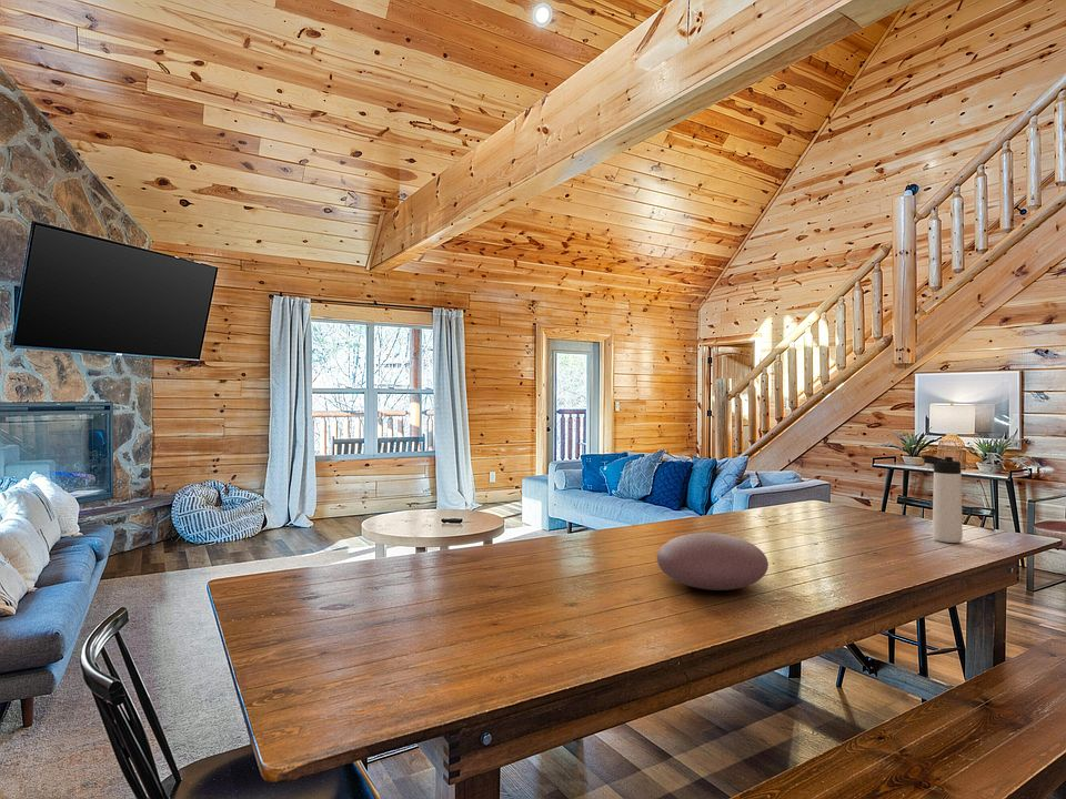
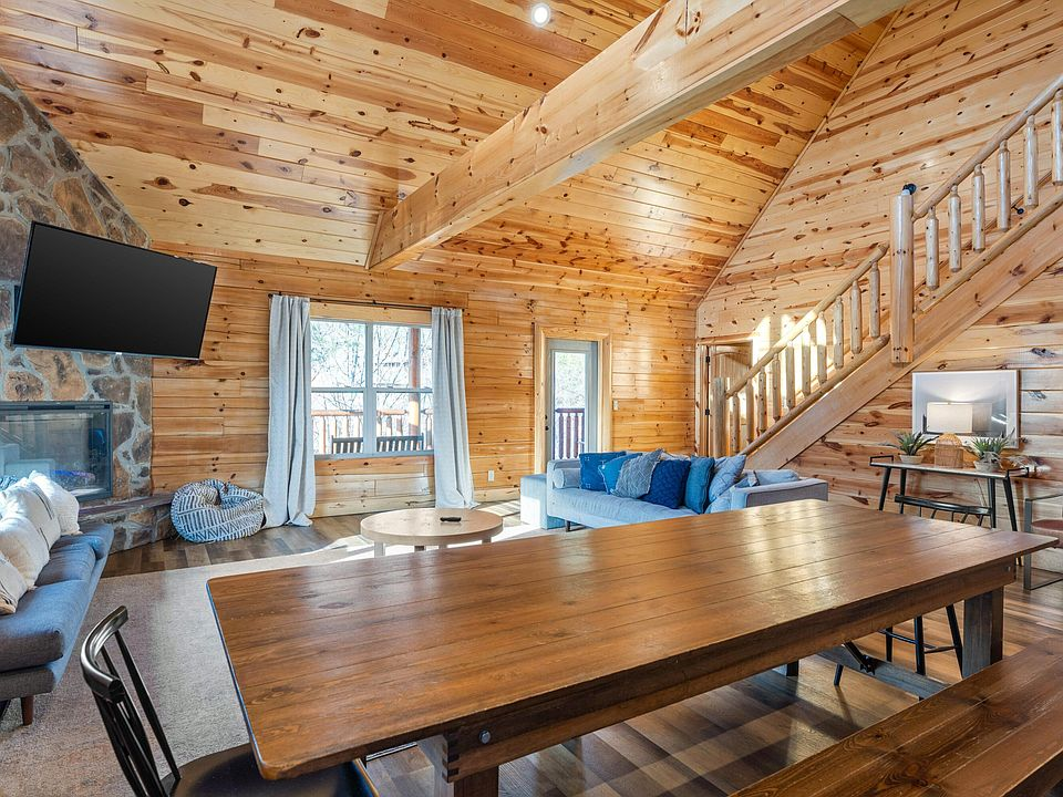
- decorative bowl [656,532,770,591]
- thermos bottle [921,454,964,544]
